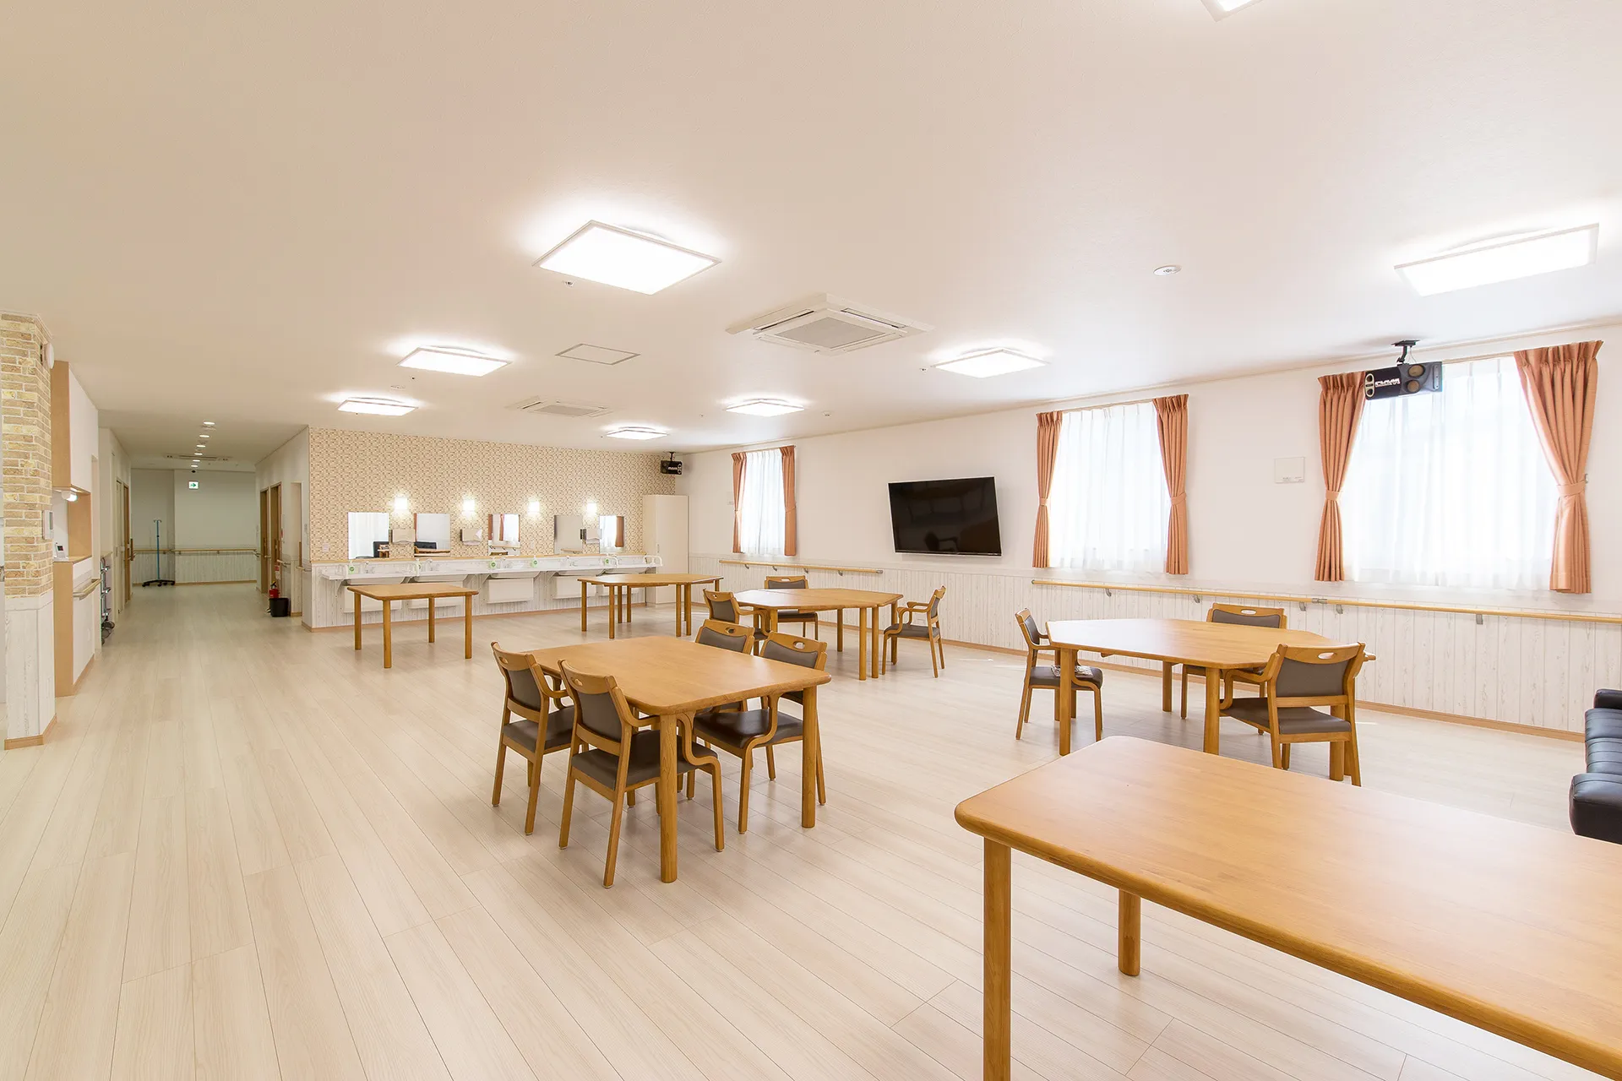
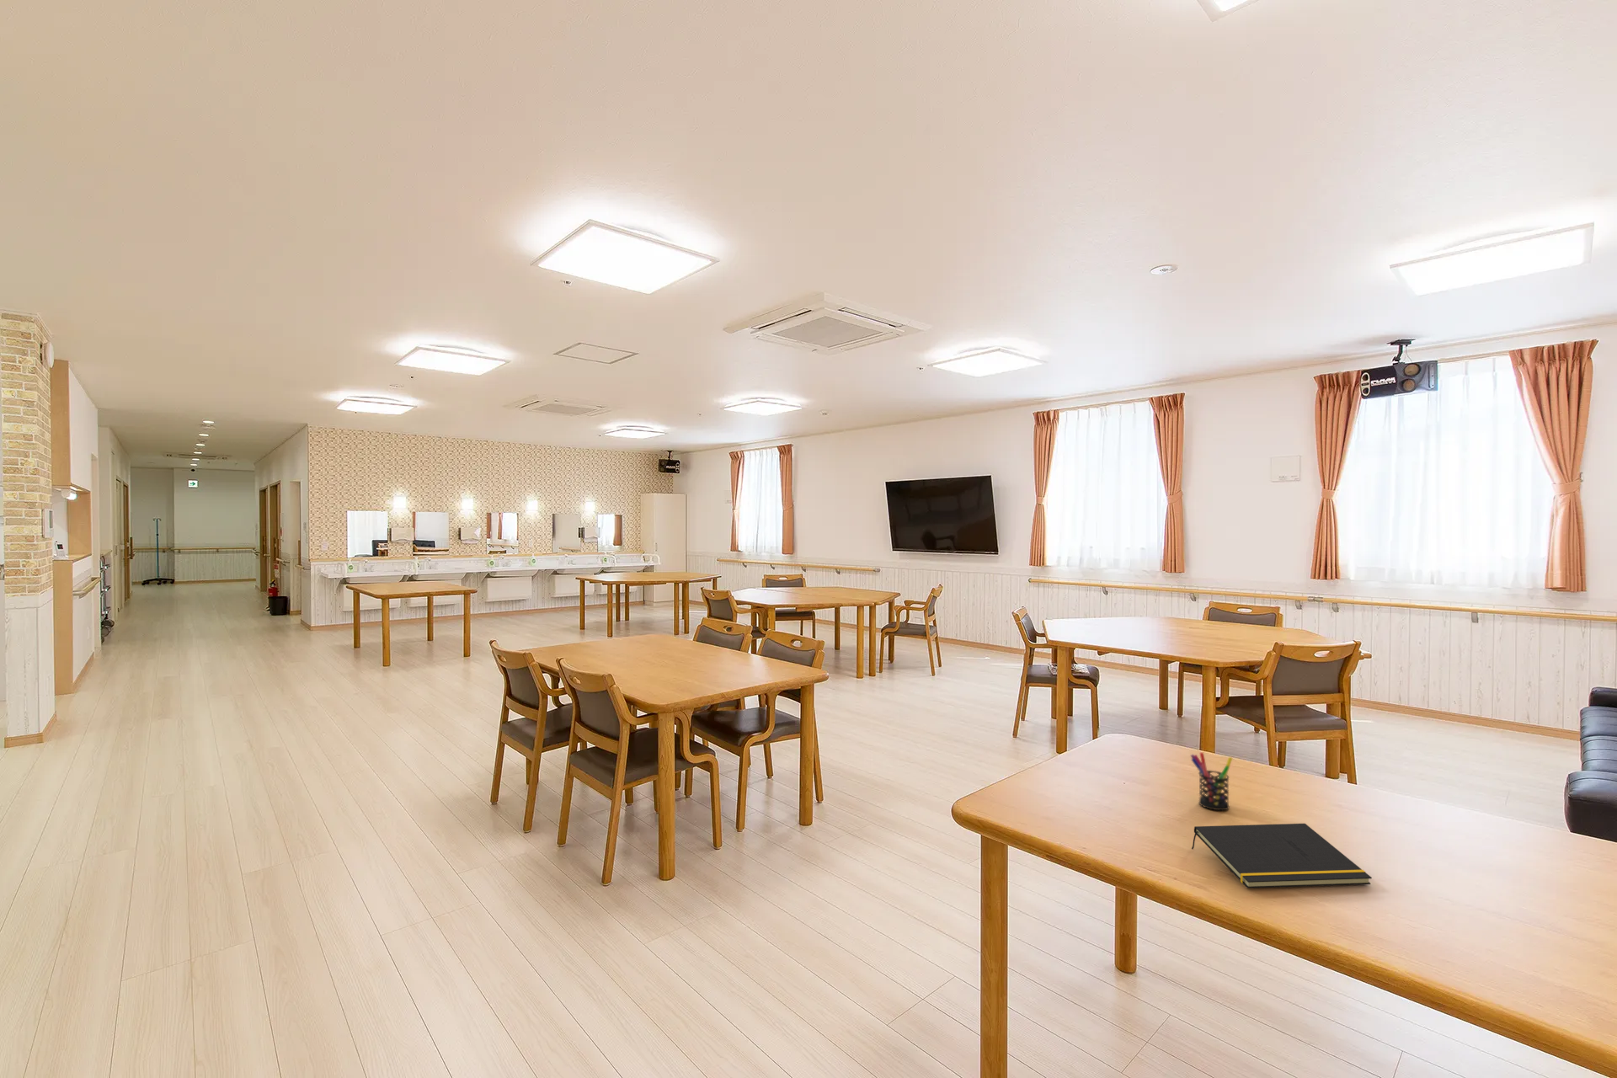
+ notepad [1191,823,1373,889]
+ pen holder [1190,751,1233,811]
